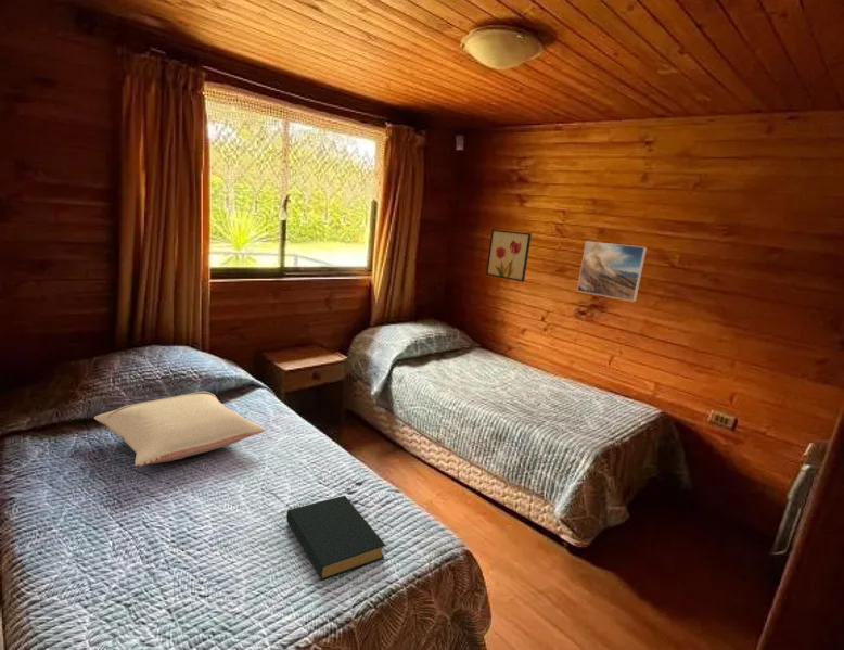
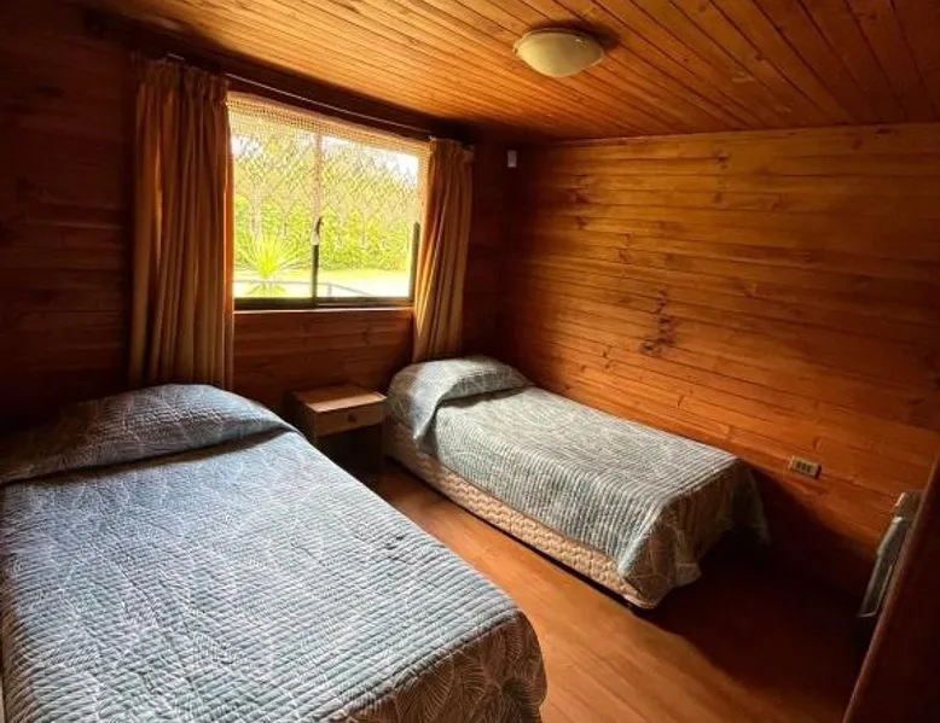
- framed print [576,240,648,303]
- hardback book [285,495,386,582]
- pillow [93,391,266,468]
- wall art [485,229,533,283]
